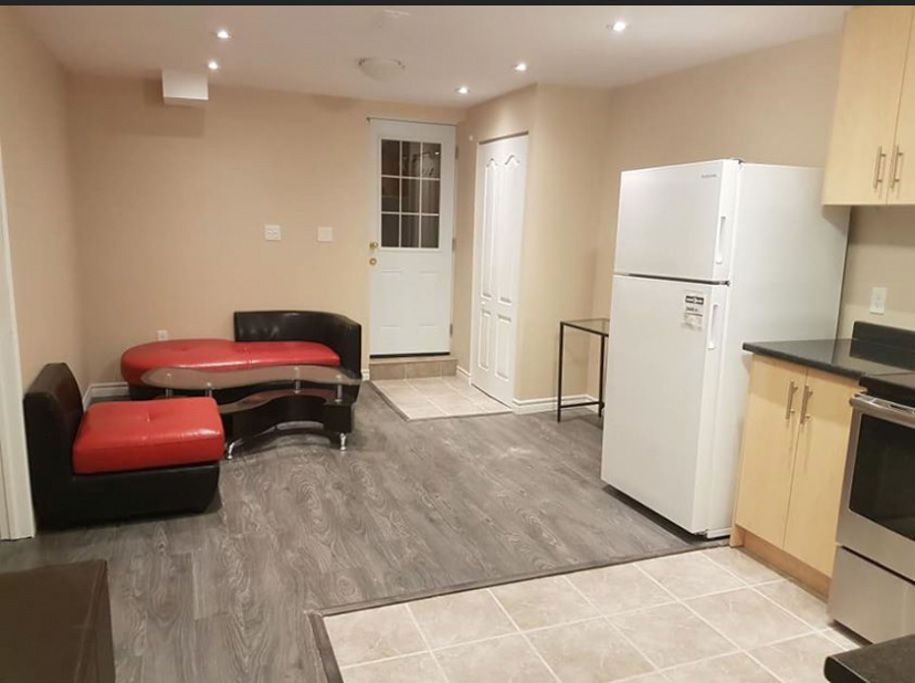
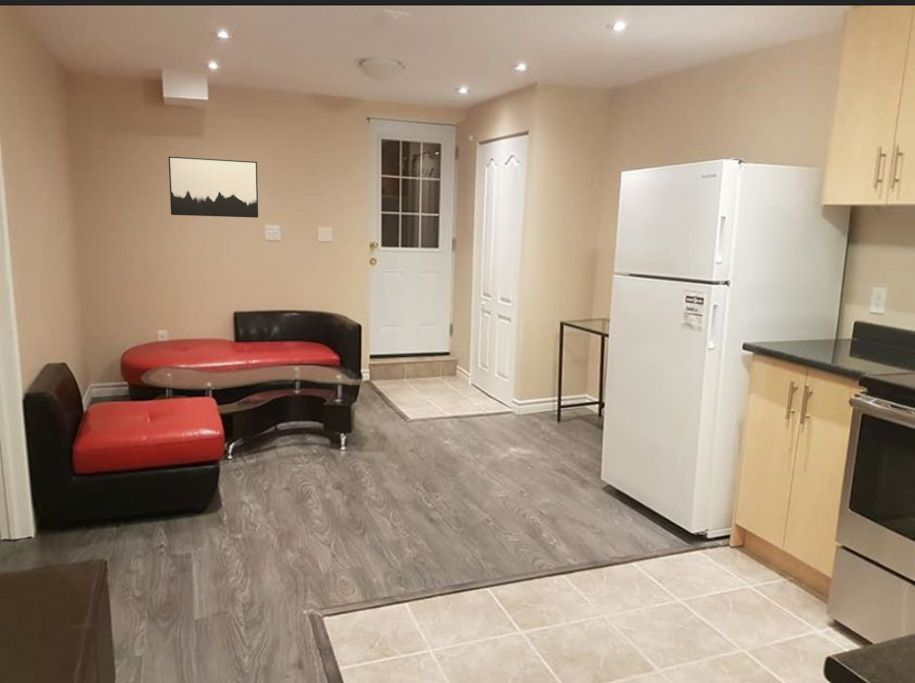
+ wall art [168,155,259,219]
